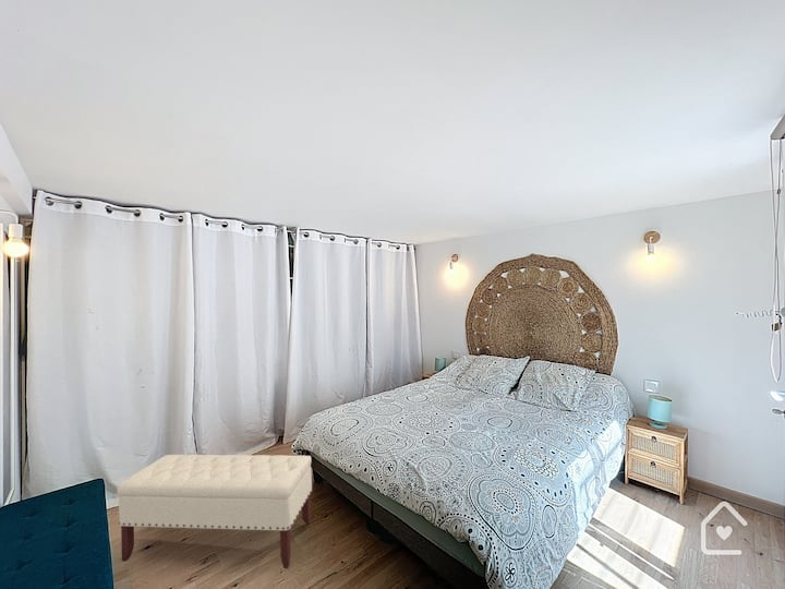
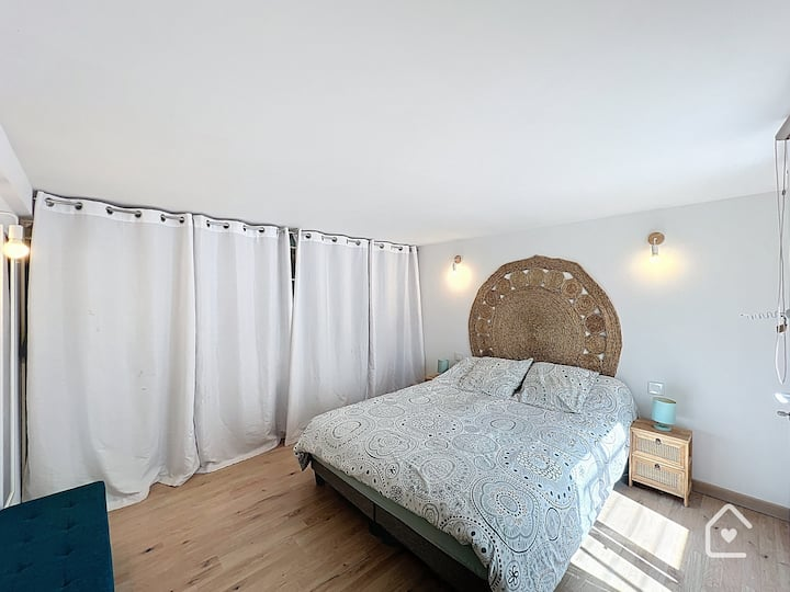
- bench [116,454,313,569]
